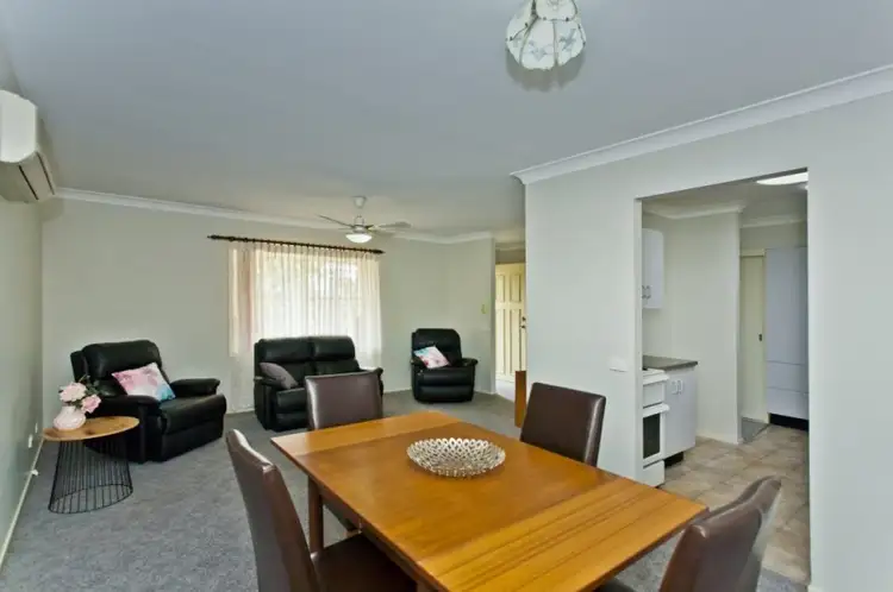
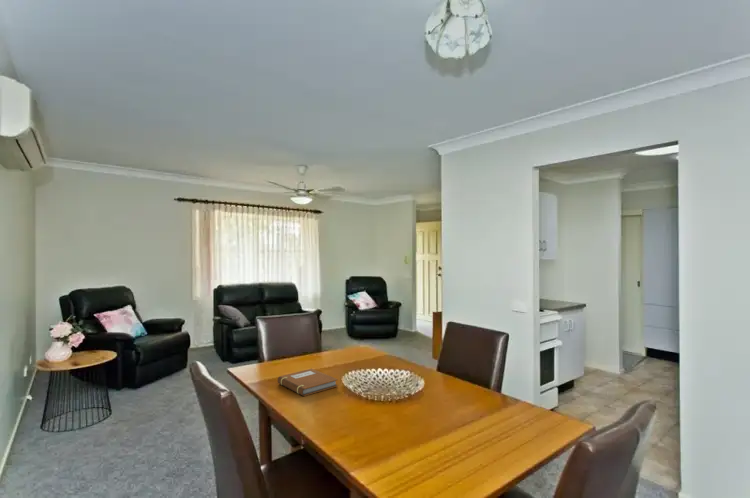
+ notebook [277,368,339,397]
